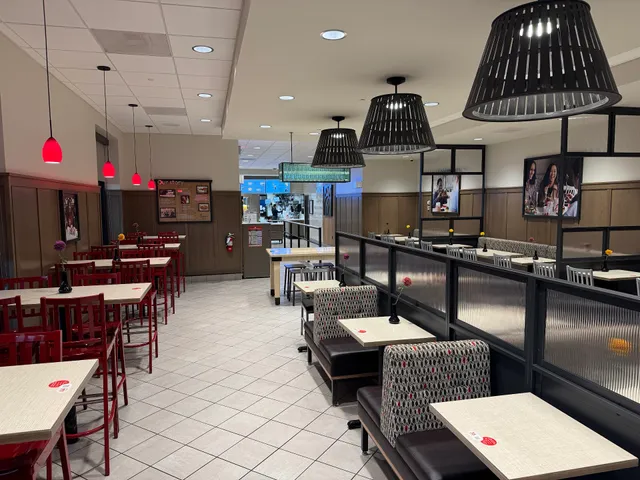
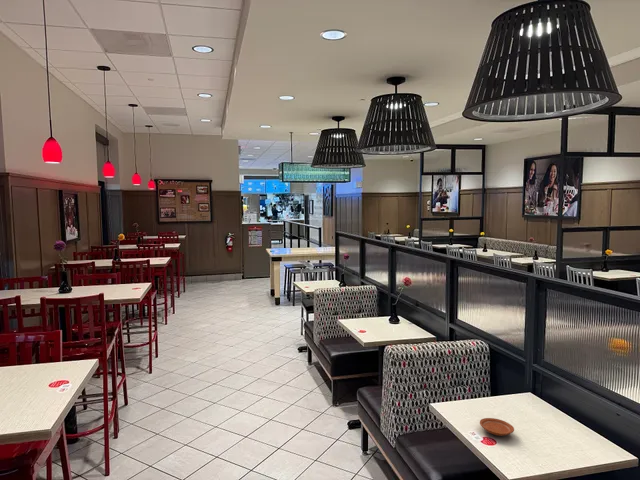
+ plate [479,417,515,437]
